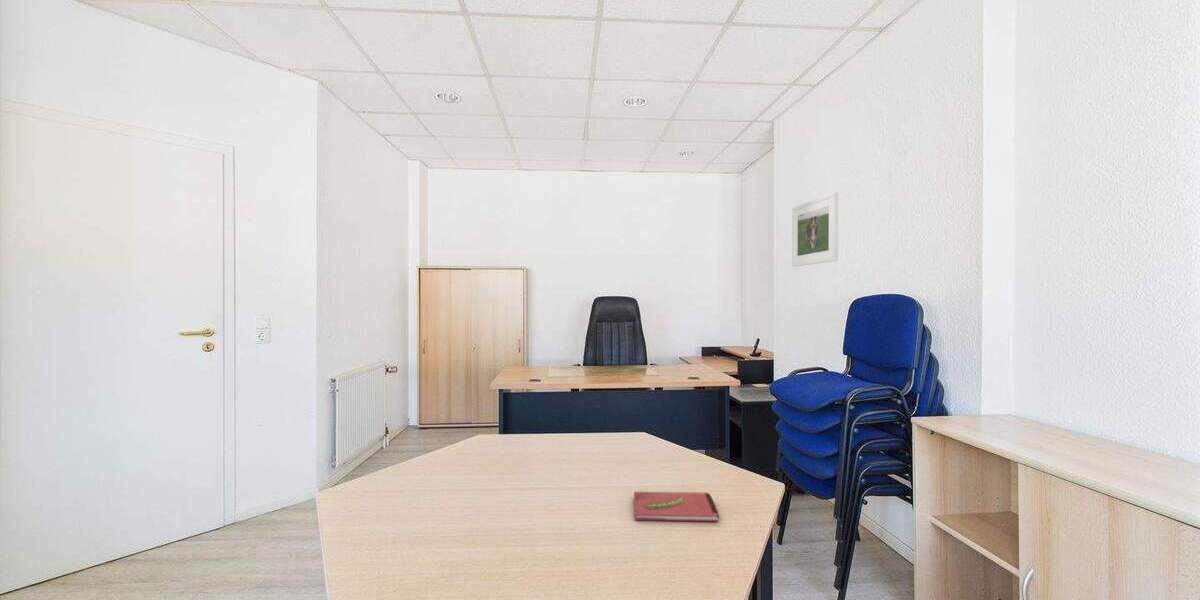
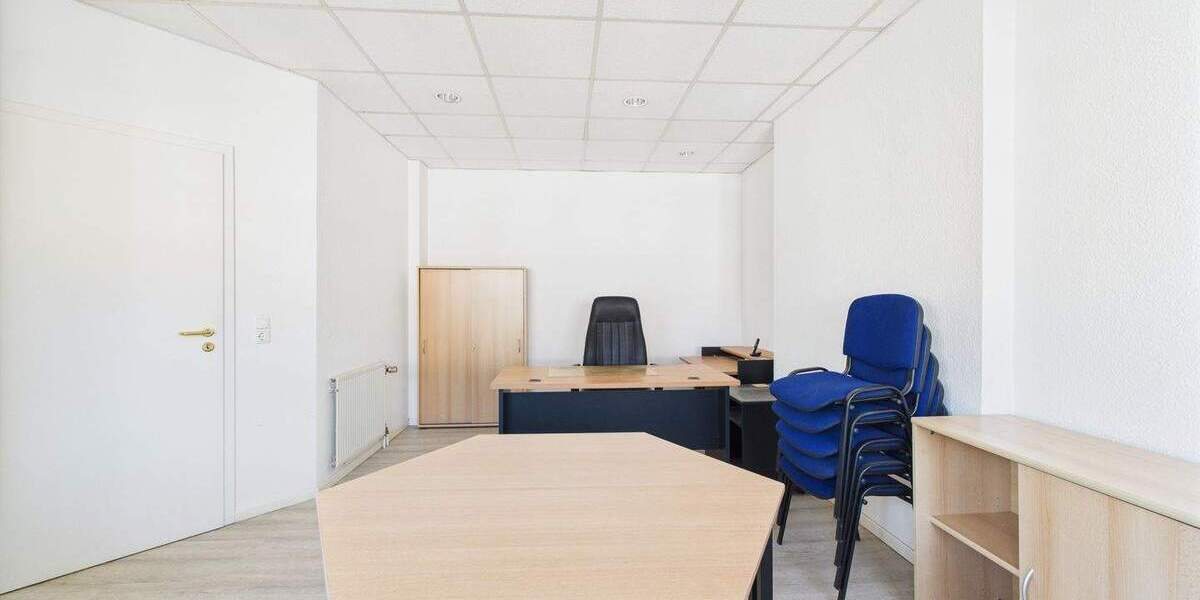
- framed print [791,191,839,268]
- notebook [633,491,720,522]
